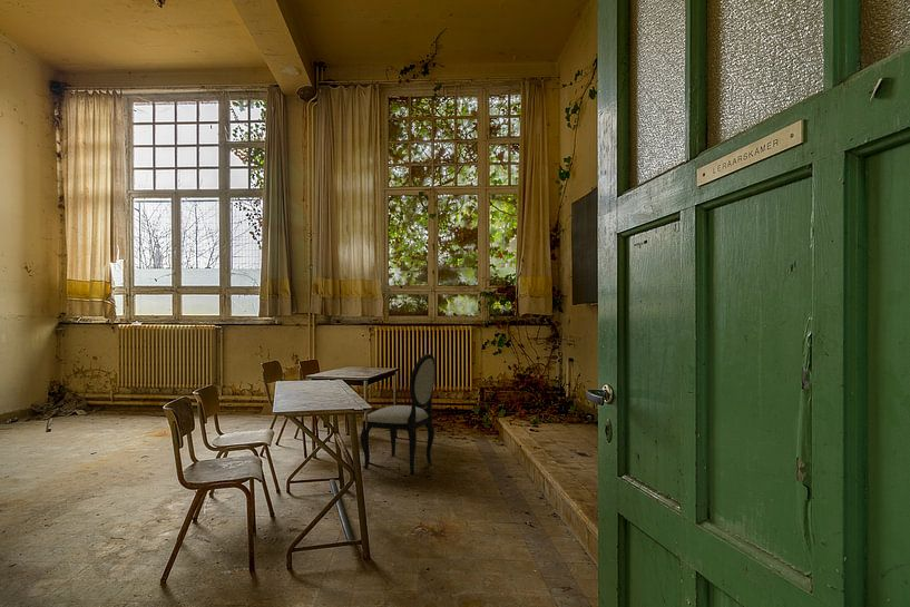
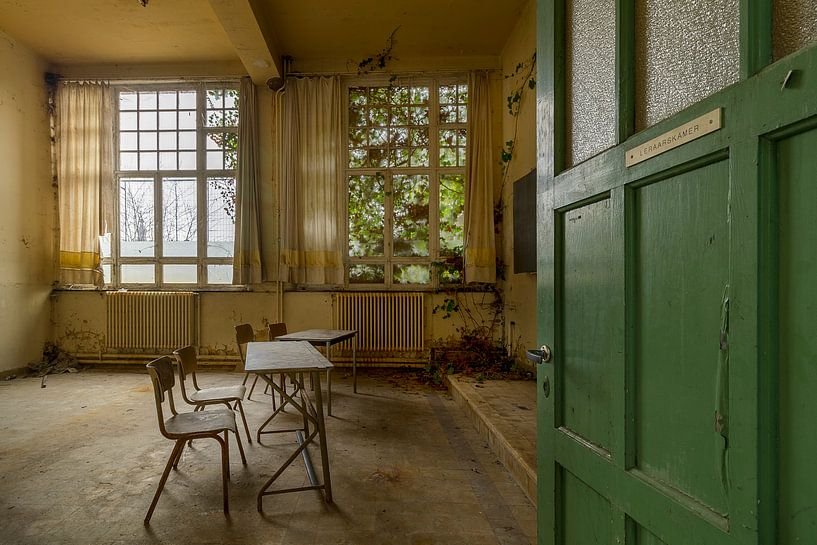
- dining chair [360,353,437,476]
